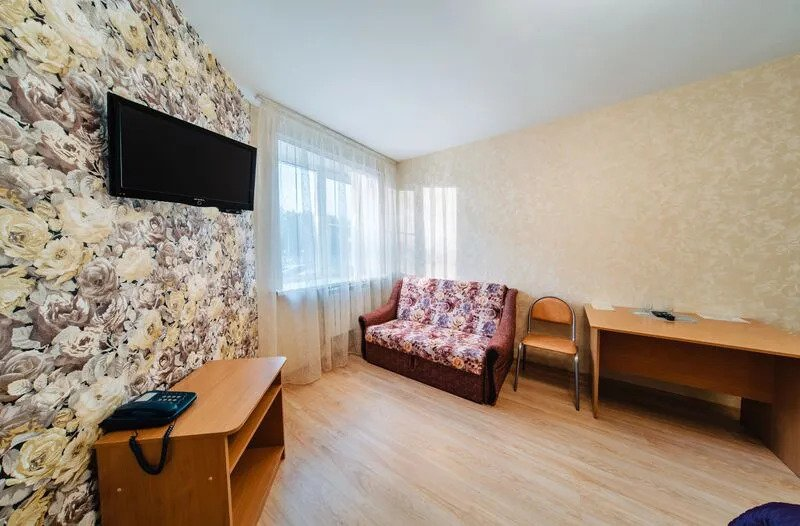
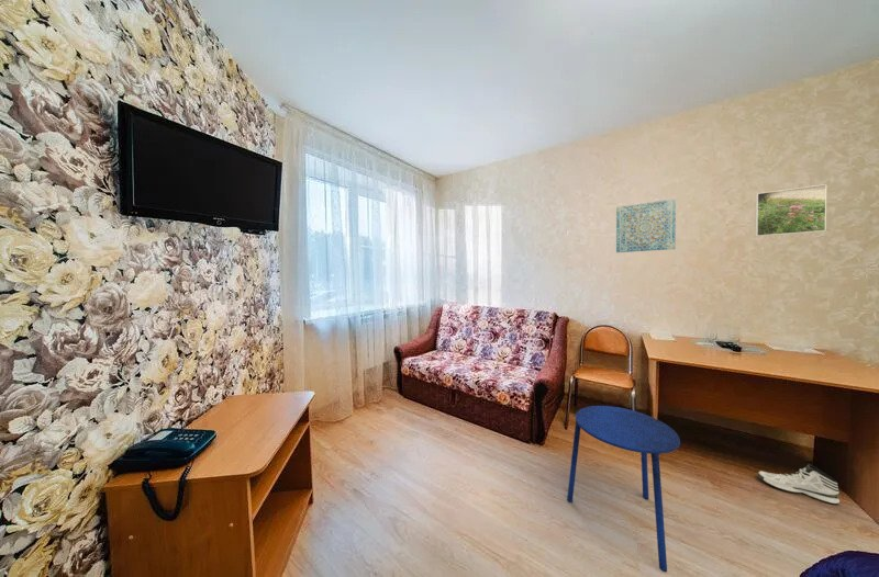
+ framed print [754,183,827,238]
+ sneaker [756,464,841,505]
+ side table [566,405,681,574]
+ wall art [615,197,677,253]
